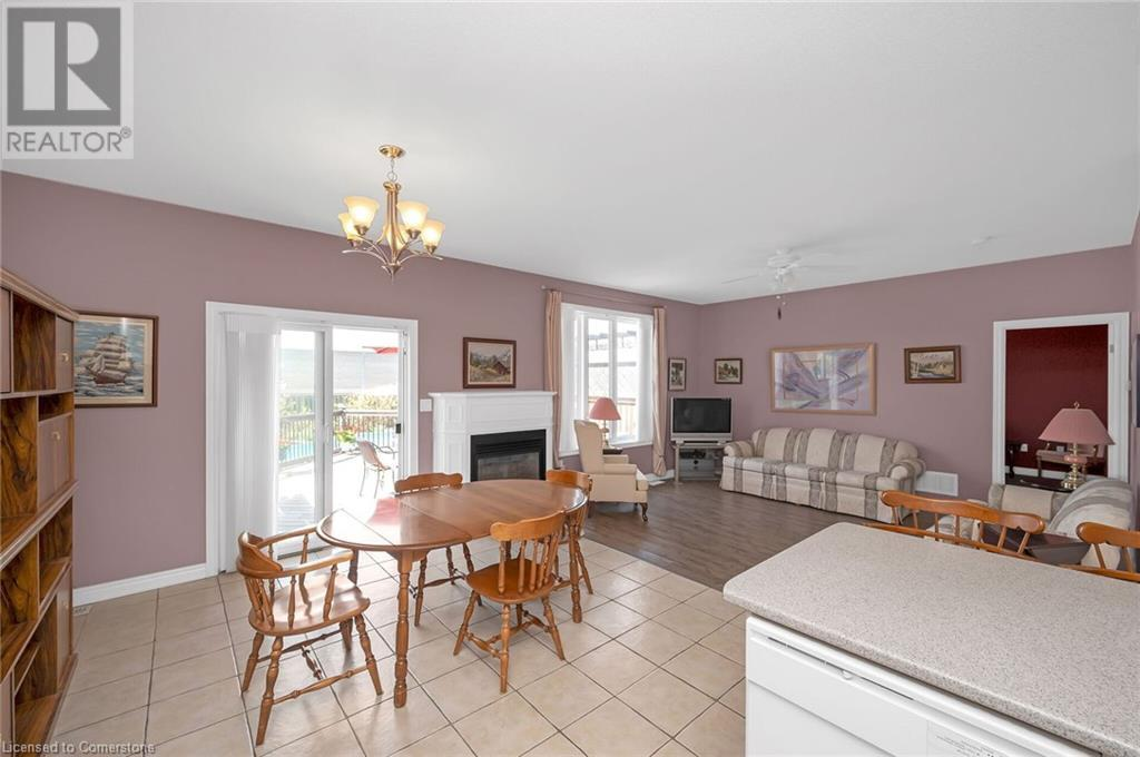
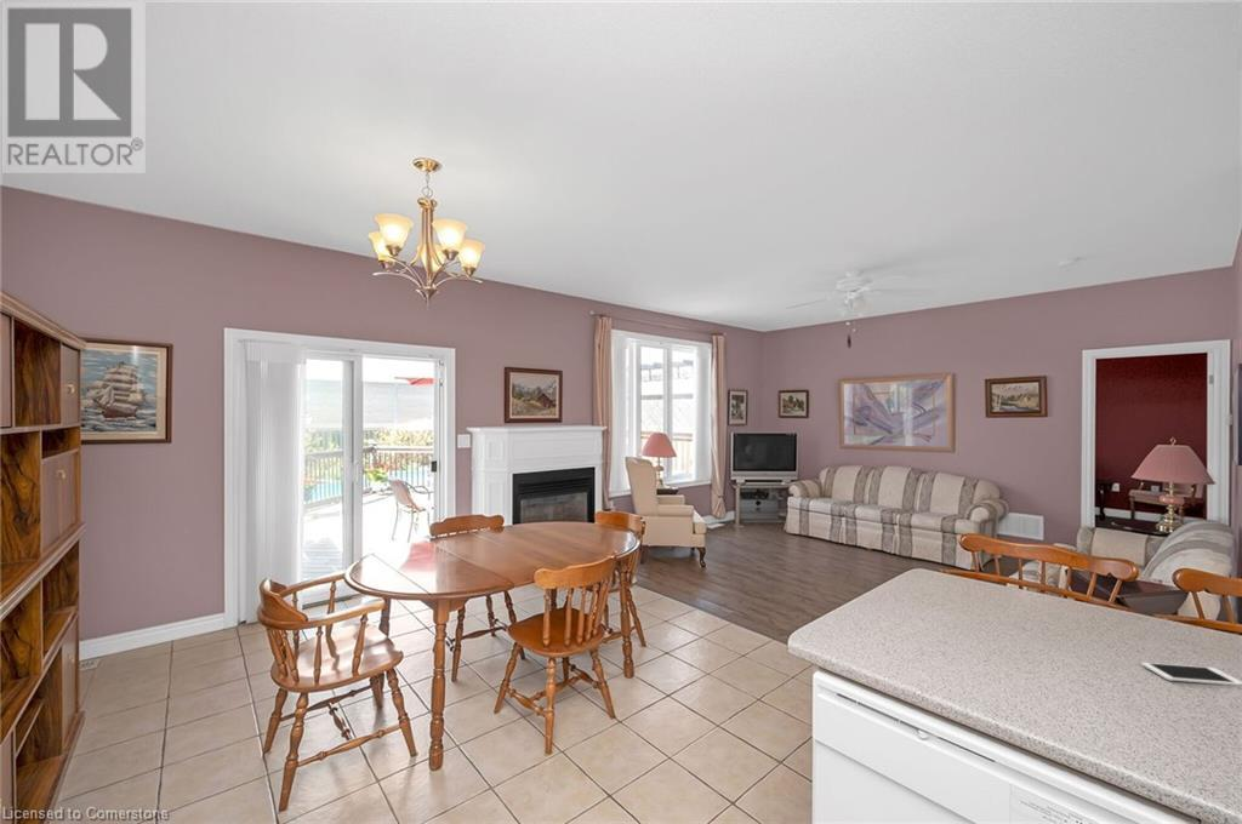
+ cell phone [1140,662,1242,687]
